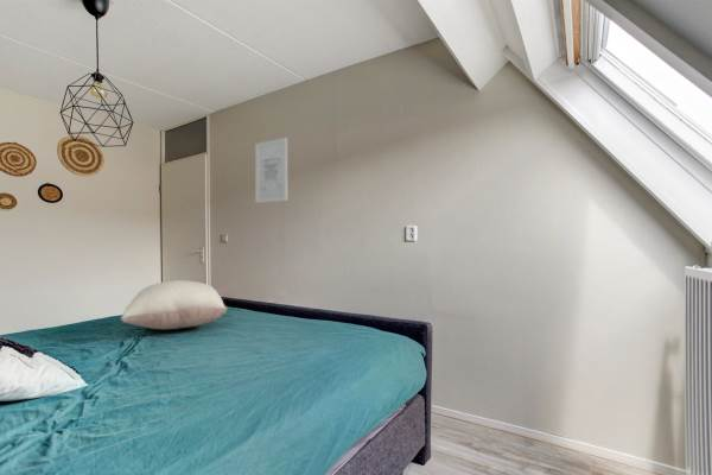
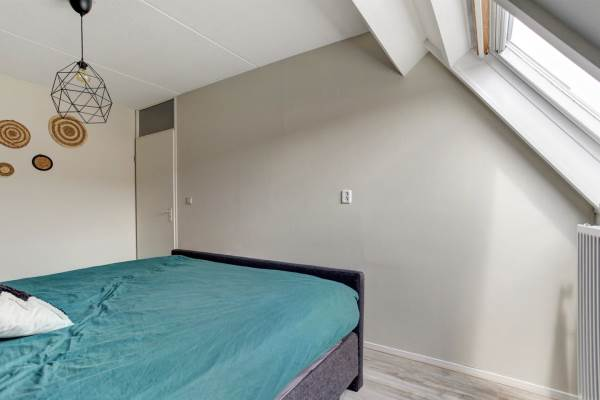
- pillow [119,279,229,330]
- wall art [254,137,288,204]
